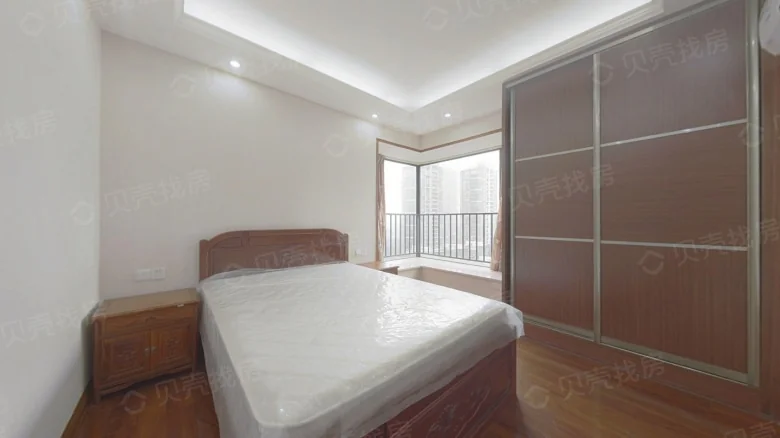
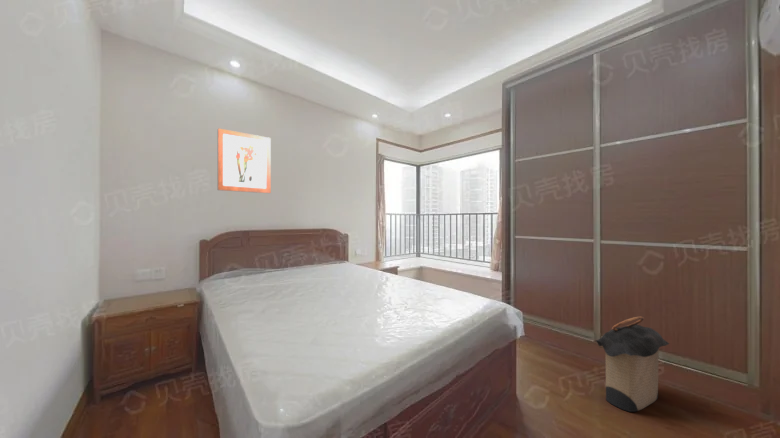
+ laundry hamper [594,315,670,413]
+ wall art [217,127,272,194]
